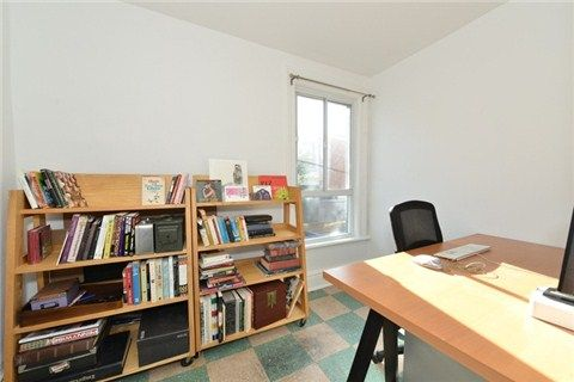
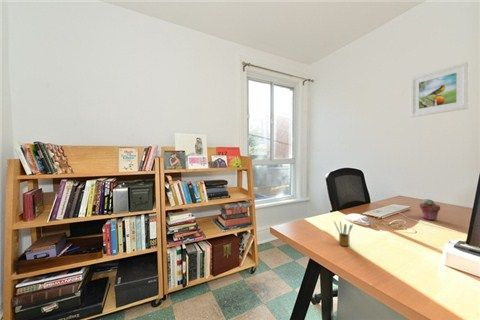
+ pencil box [333,220,354,247]
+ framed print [409,60,470,118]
+ potted succulent [418,198,441,222]
